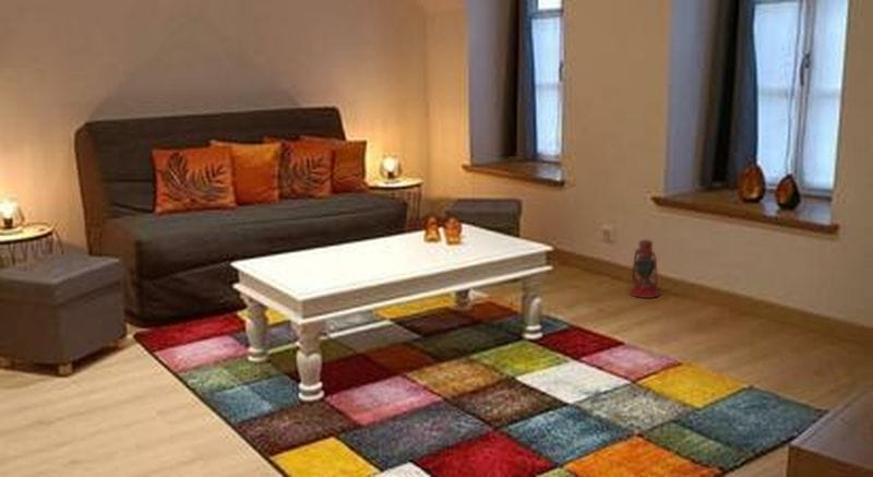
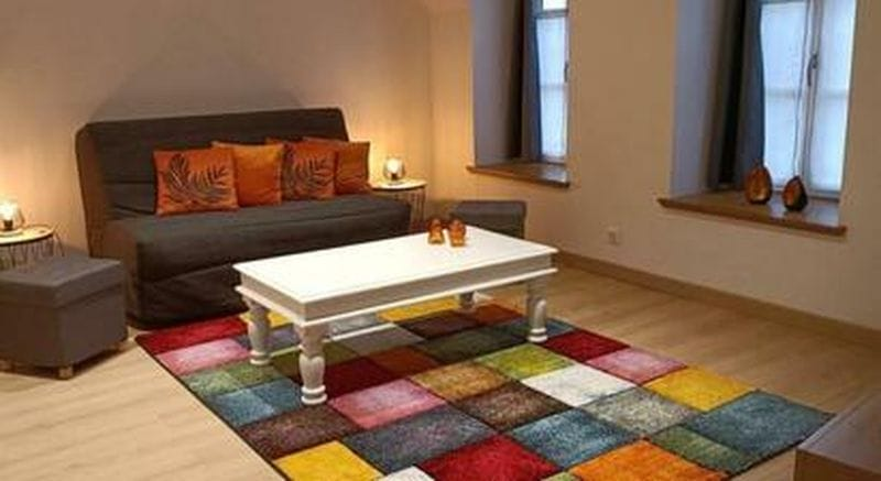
- lantern [622,238,660,299]
